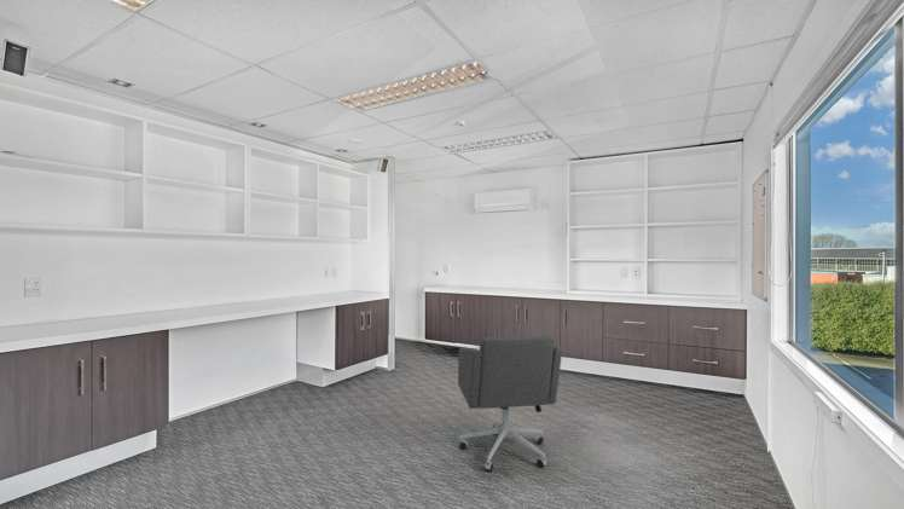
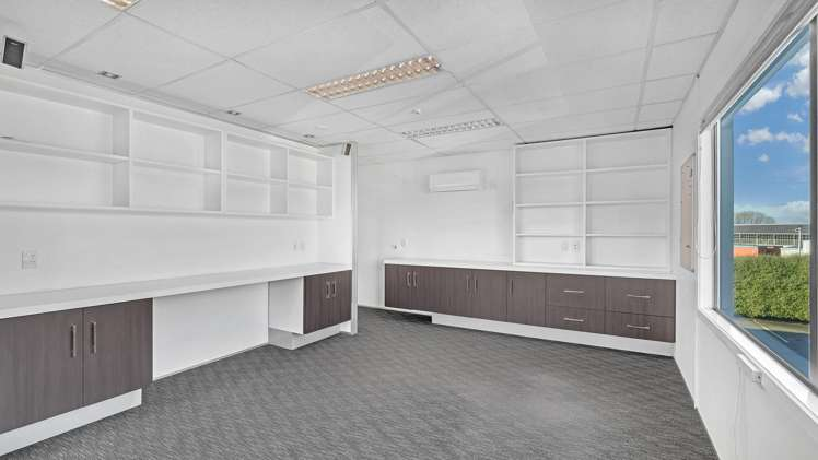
- office chair [457,335,563,473]
